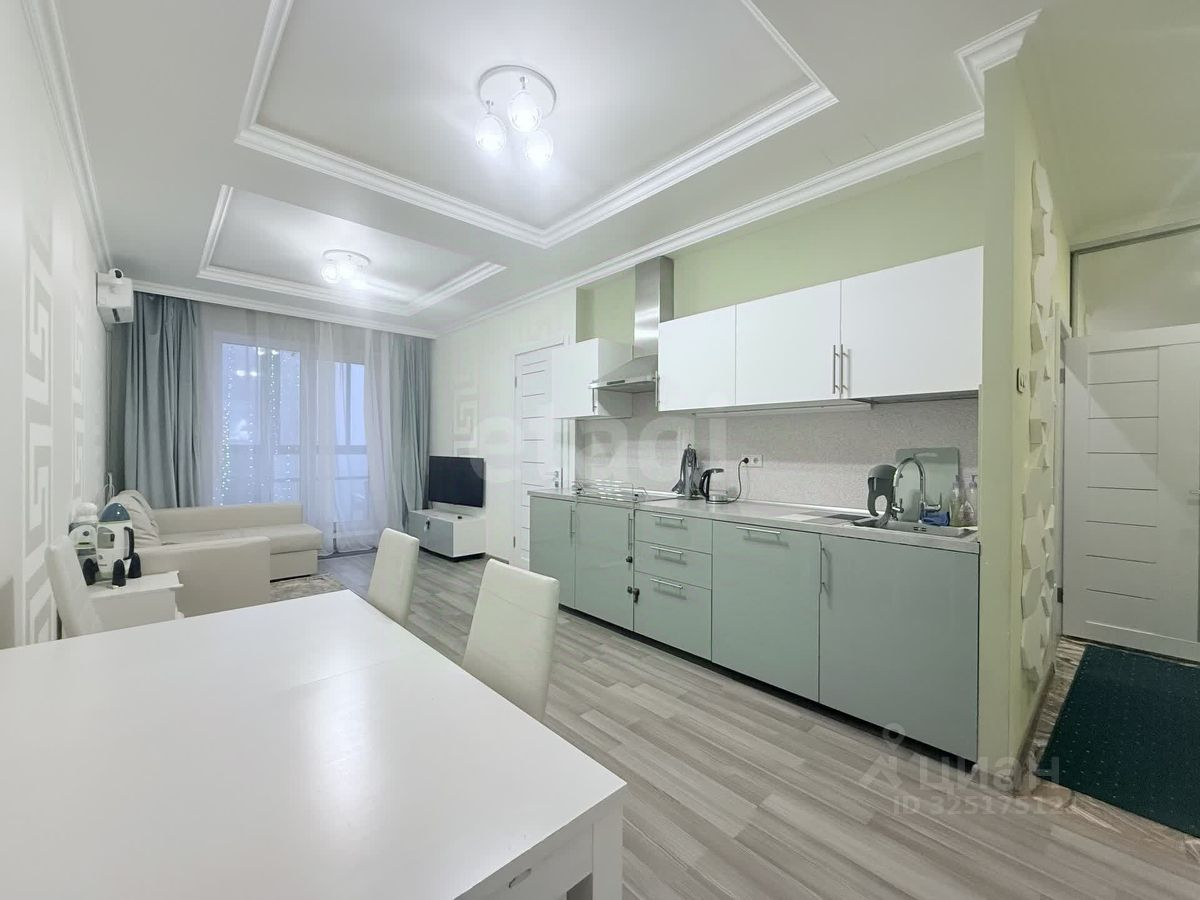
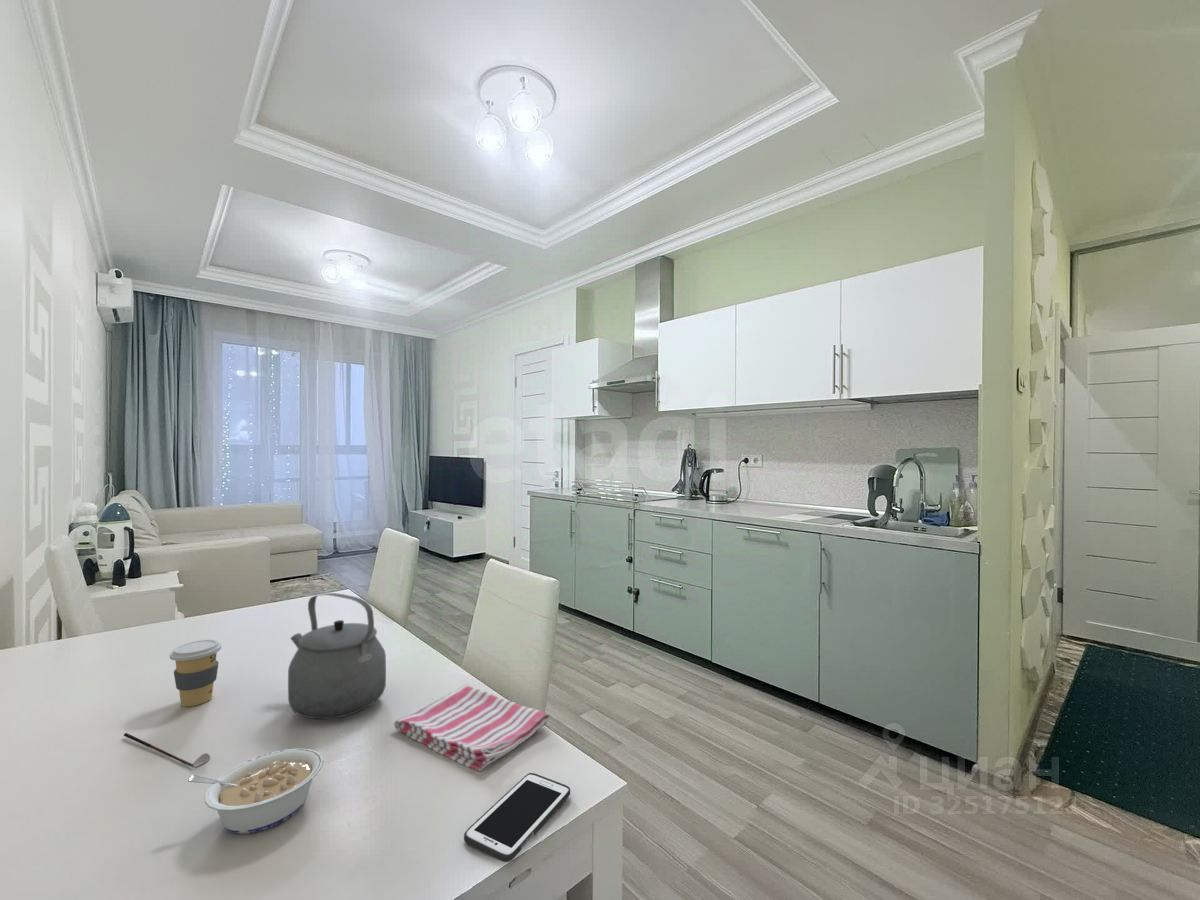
+ coffee cup [169,639,222,707]
+ legume [187,747,324,835]
+ stirrer [123,732,211,769]
+ tea kettle [287,592,387,720]
+ dish towel [393,683,550,772]
+ cell phone [463,772,571,863]
